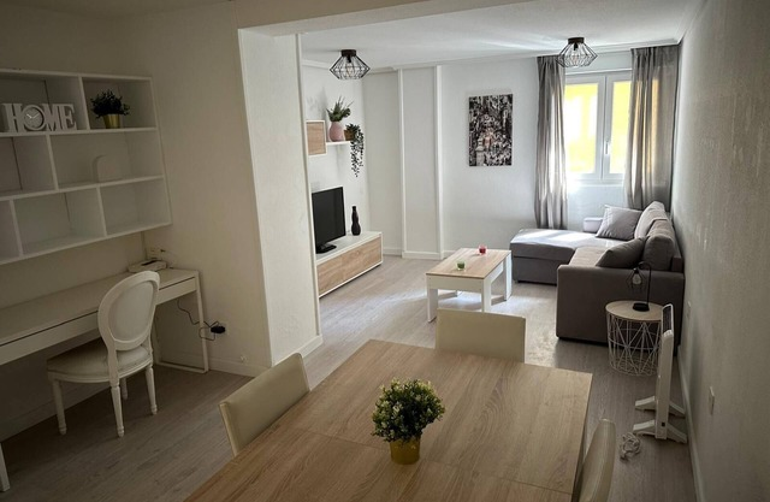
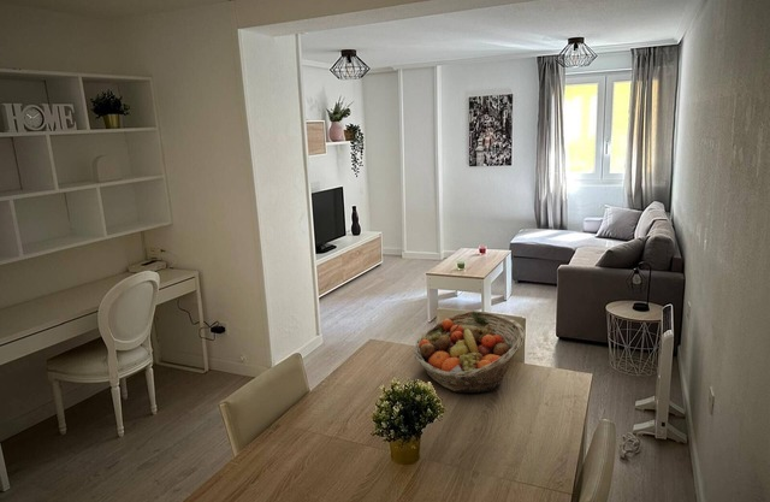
+ fruit basket [413,309,526,394]
